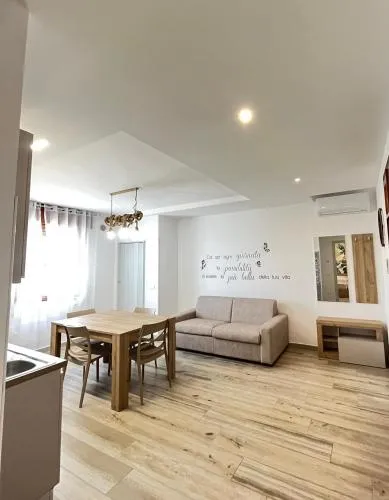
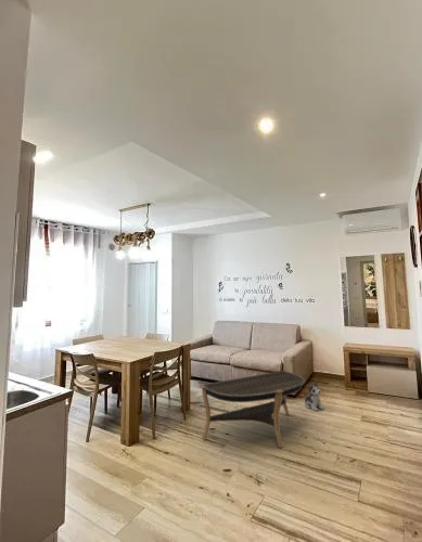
+ plush toy [304,380,325,412]
+ coffee table [199,370,306,449]
